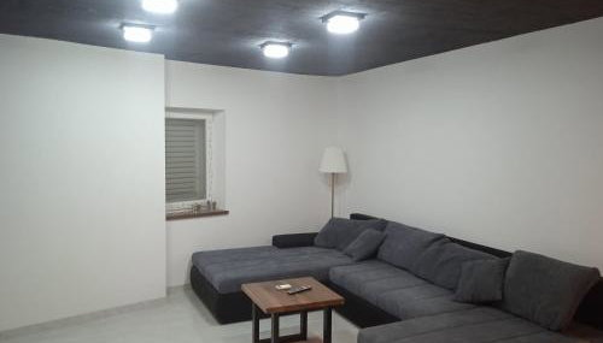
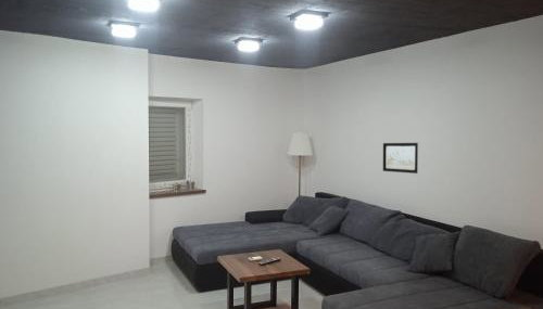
+ wall art [382,142,419,175]
